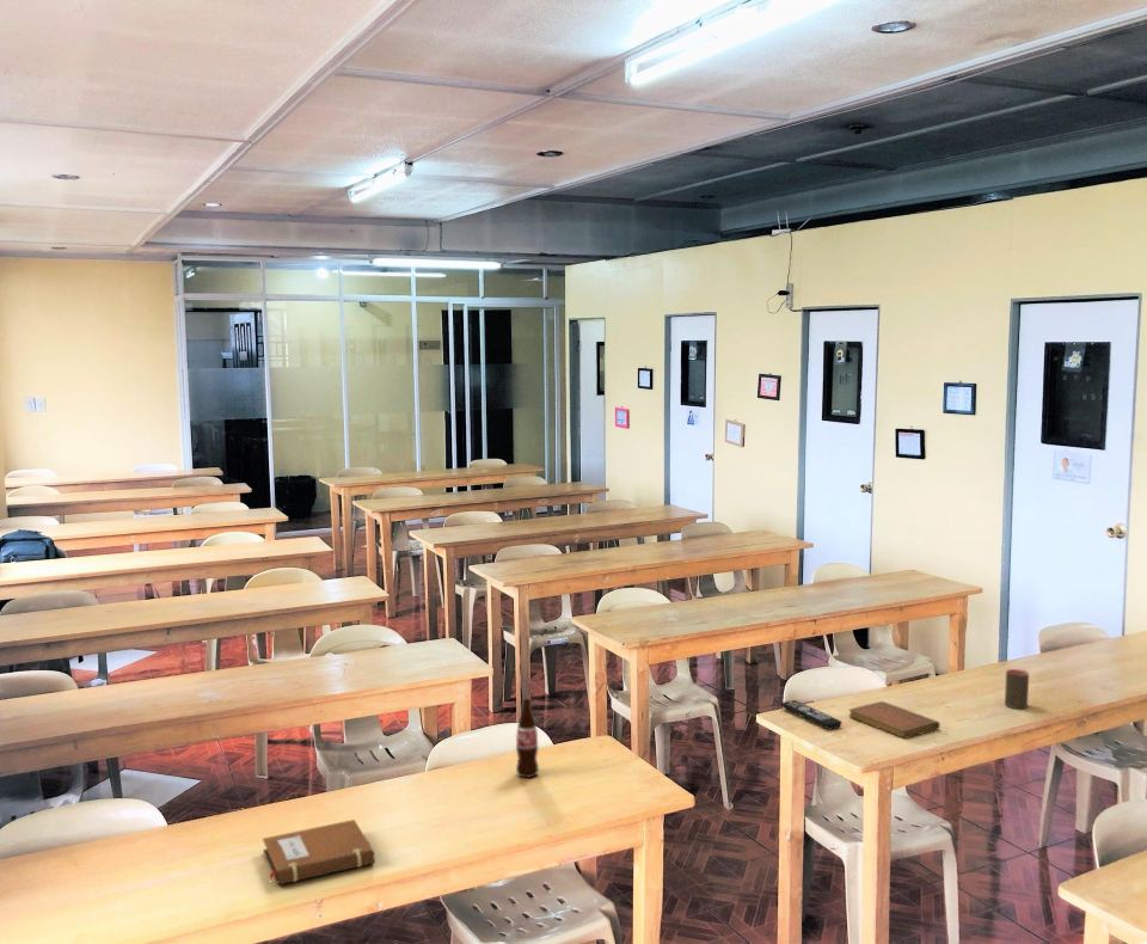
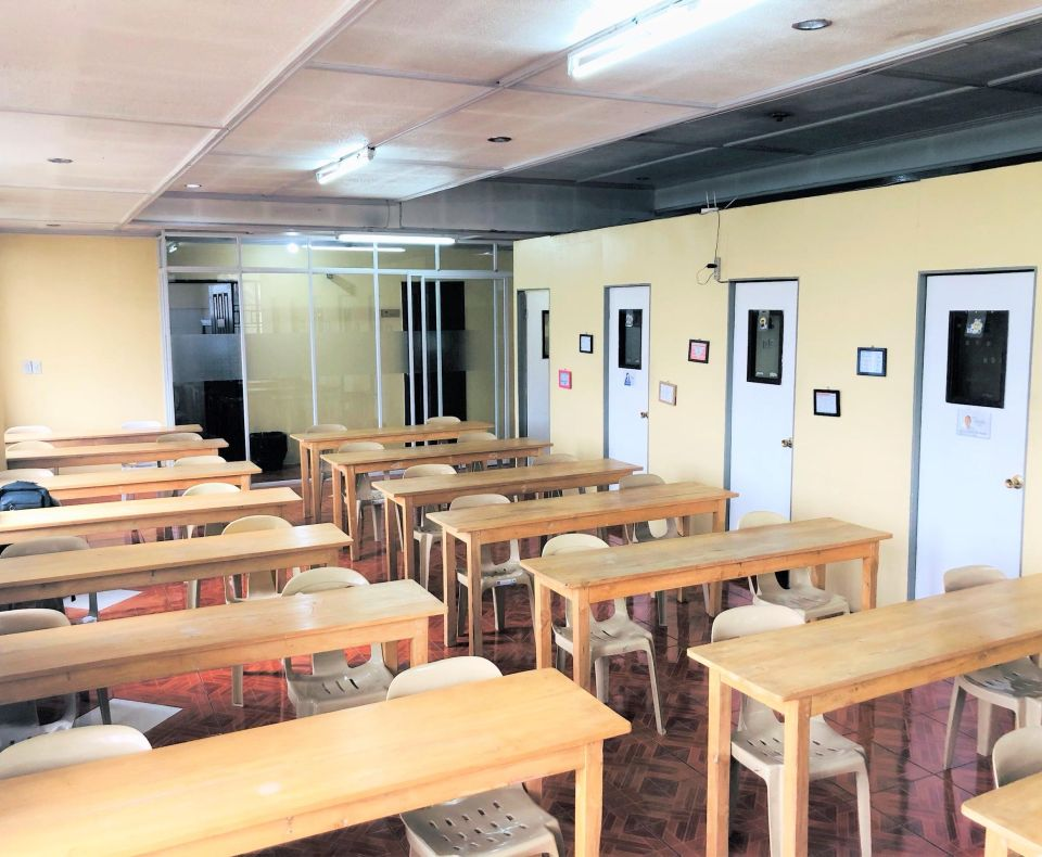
- cup [1004,668,1030,710]
- bottle [515,698,540,779]
- remote control [780,699,842,730]
- notebook [848,700,940,740]
- notebook [262,819,376,885]
